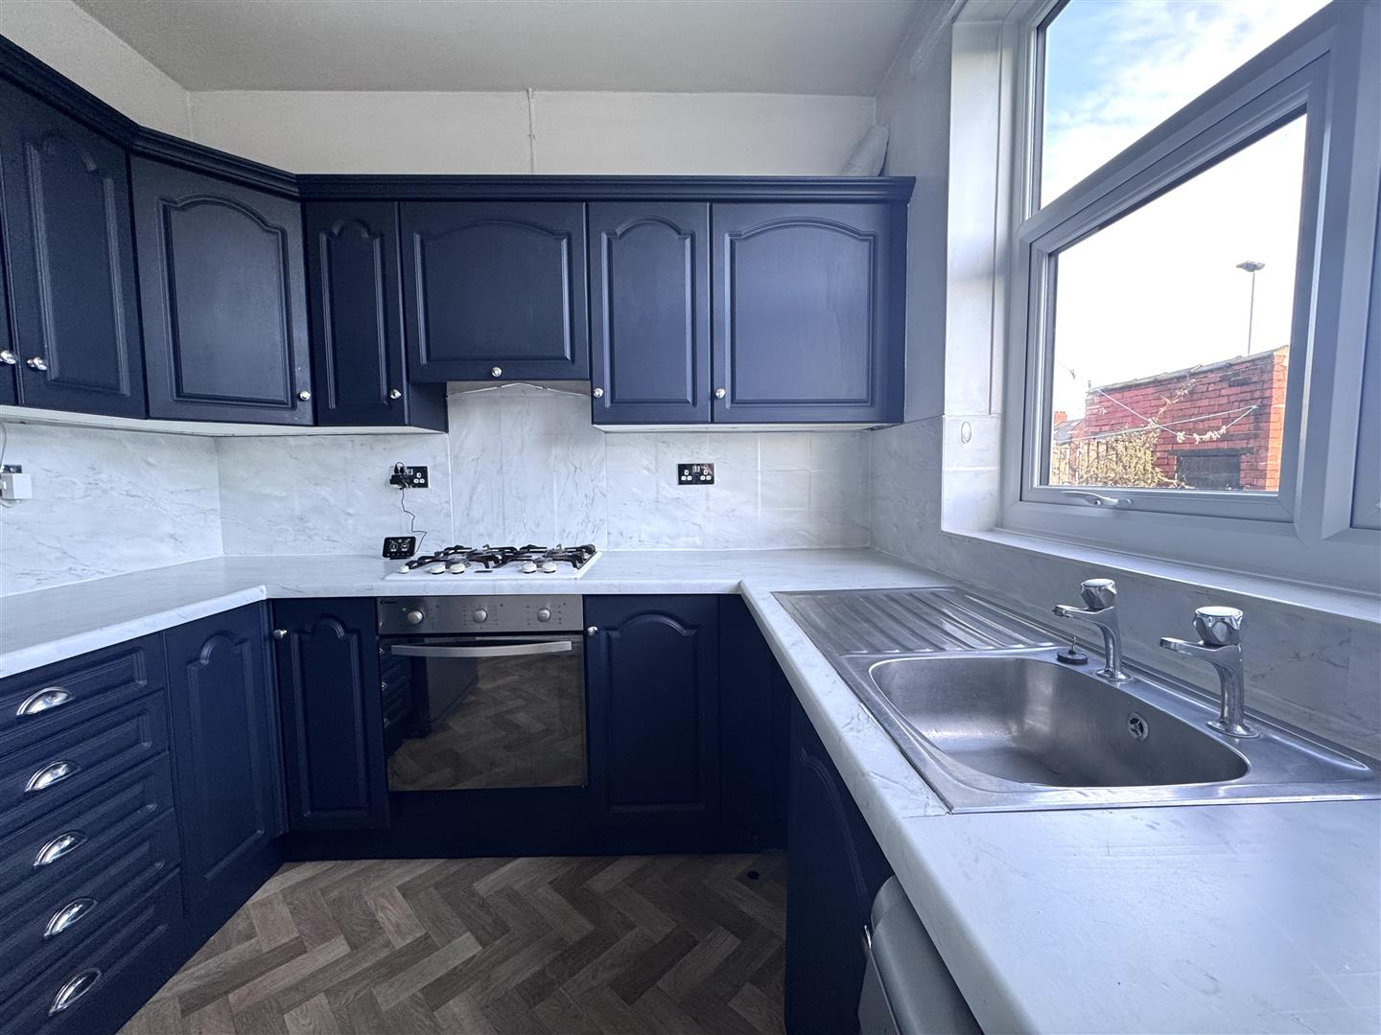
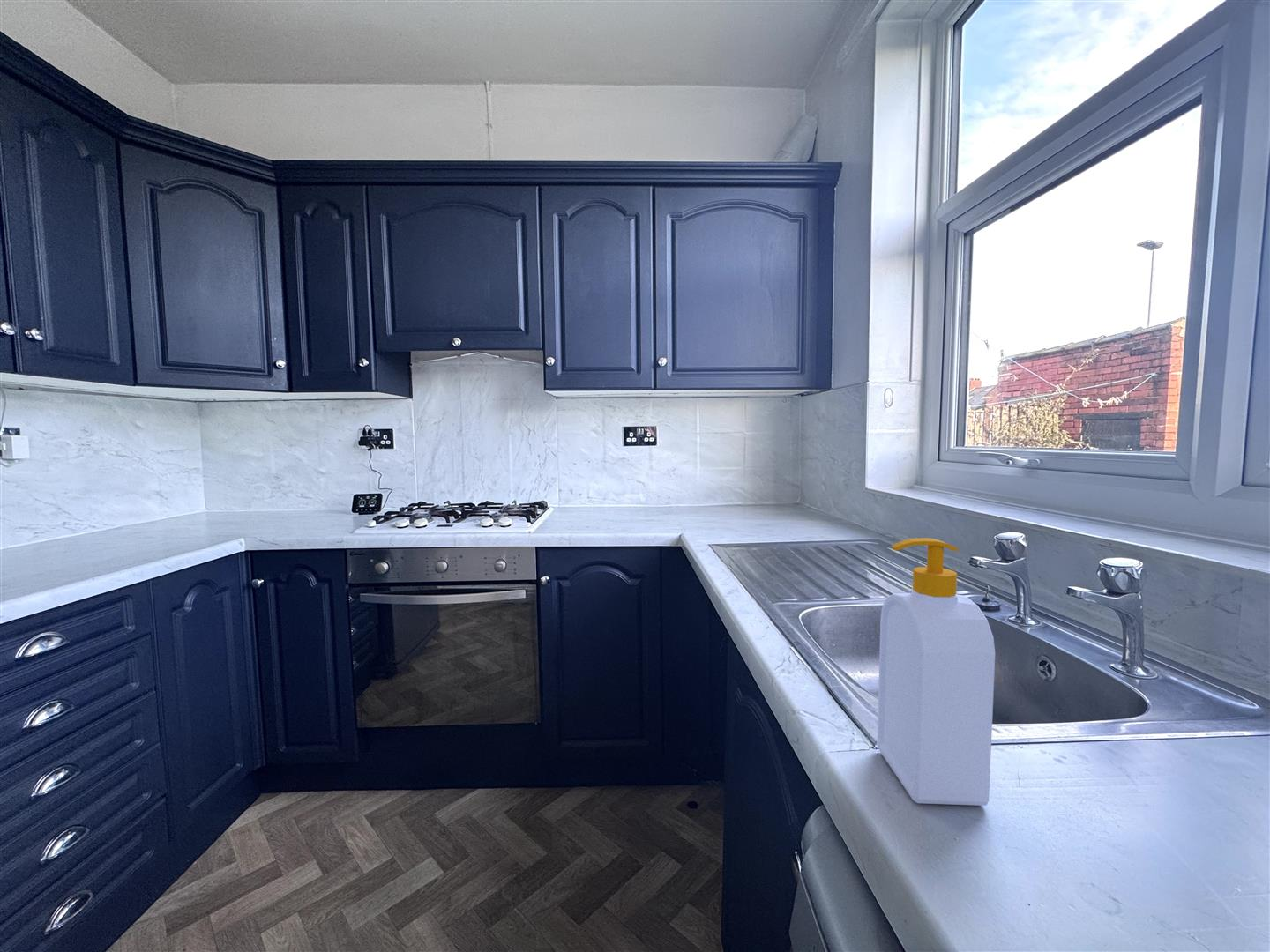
+ soap bottle [877,537,996,807]
